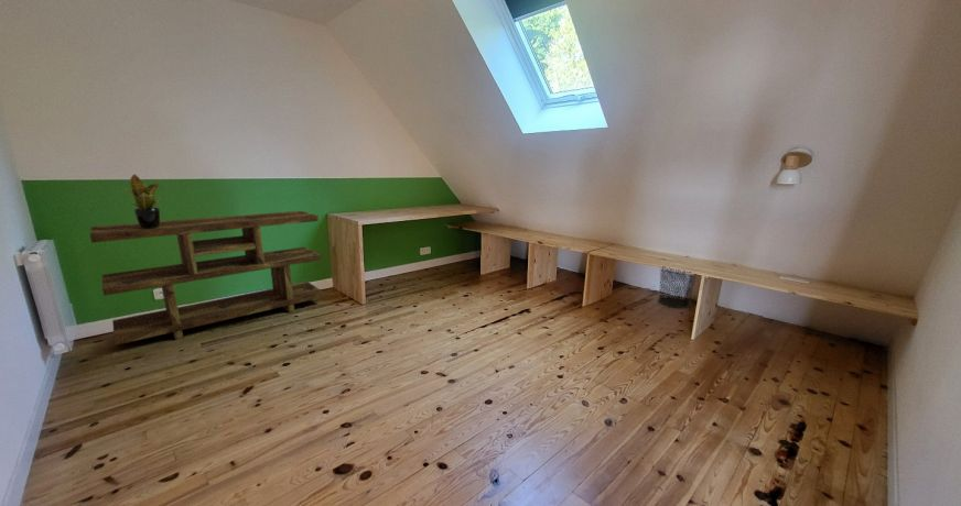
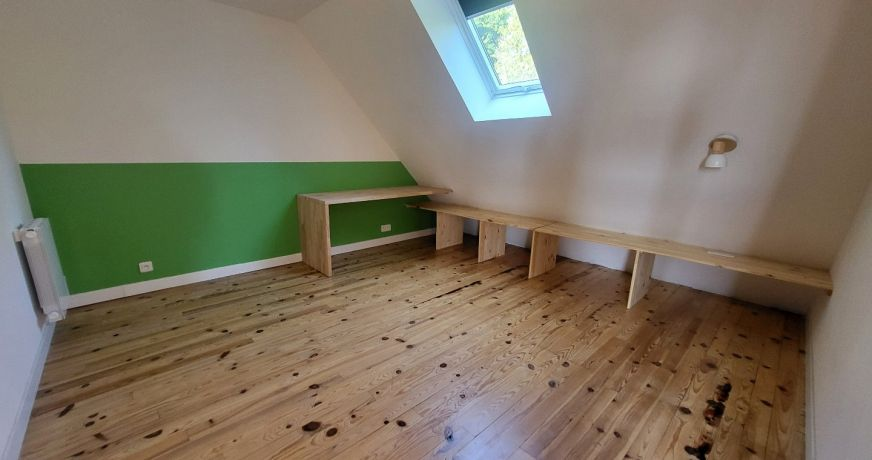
- potted plant [117,174,163,229]
- waste bin [657,267,698,309]
- shelving unit [89,210,326,346]
